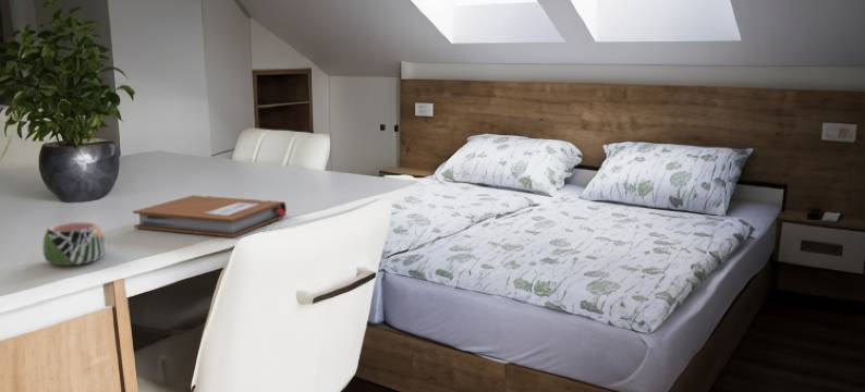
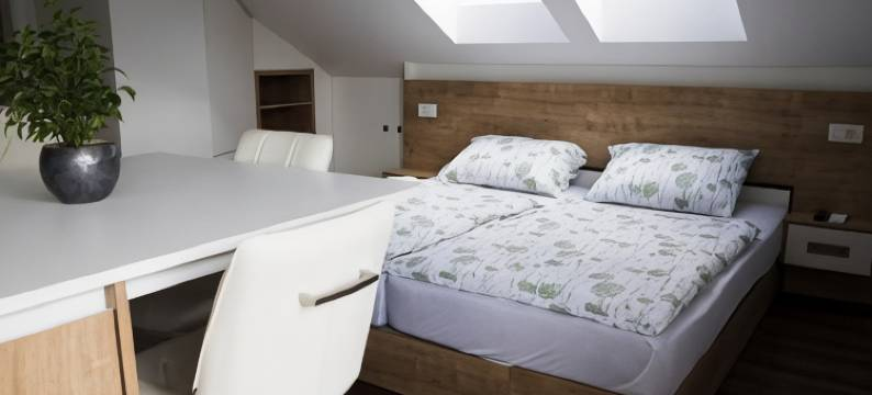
- mug [41,221,108,267]
- notebook [132,194,288,238]
